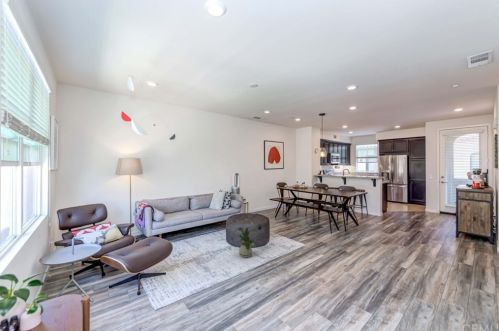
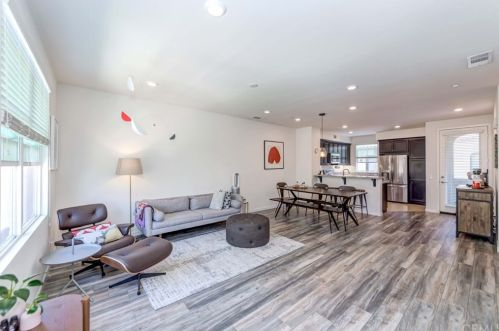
- house plant [233,226,260,258]
